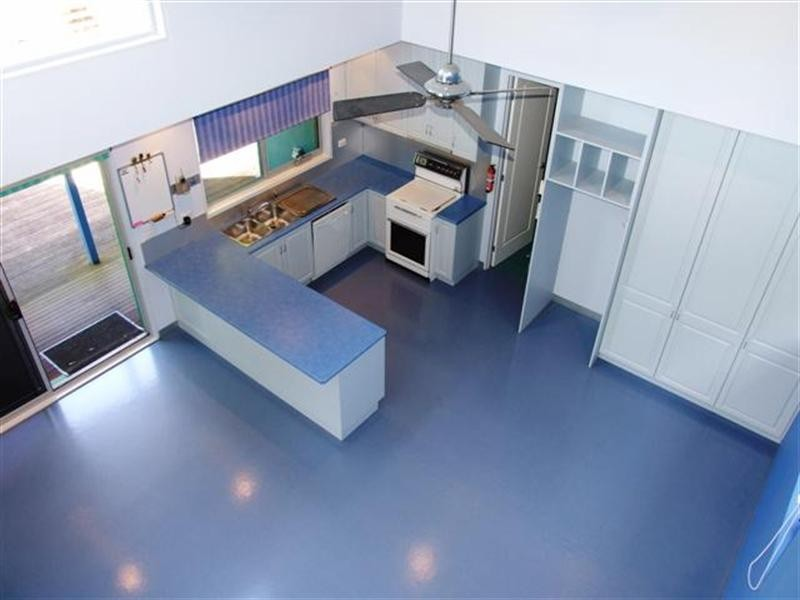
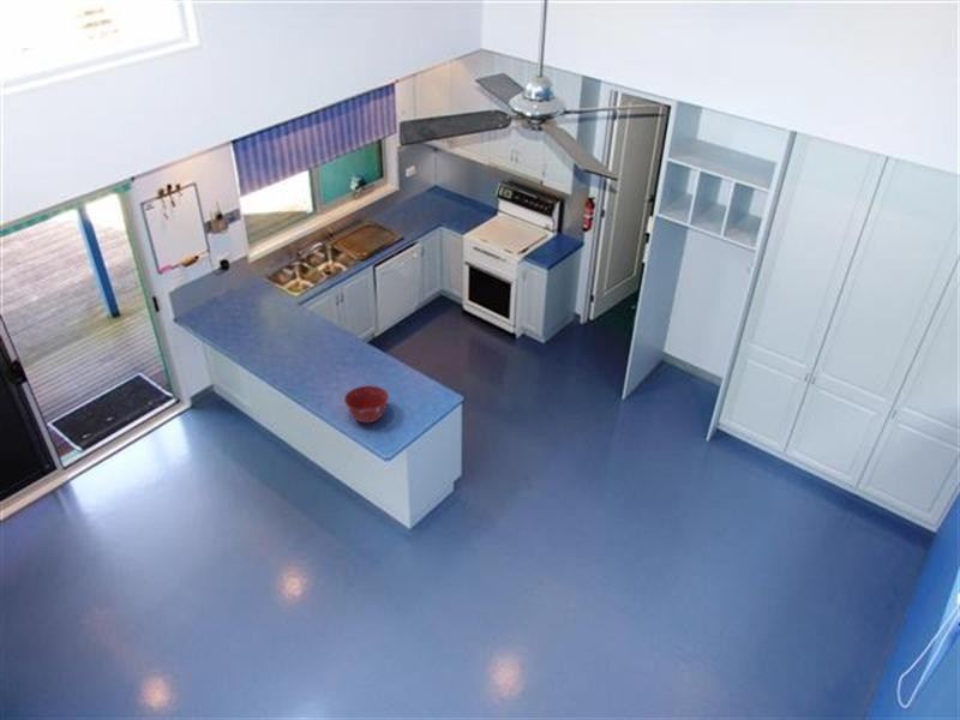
+ mixing bowl [343,384,390,424]
